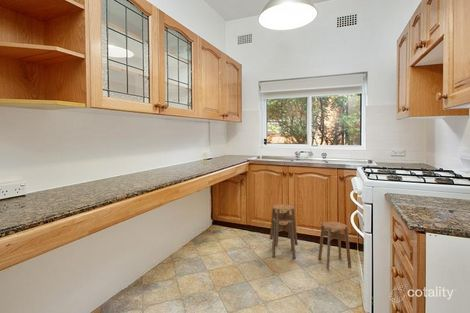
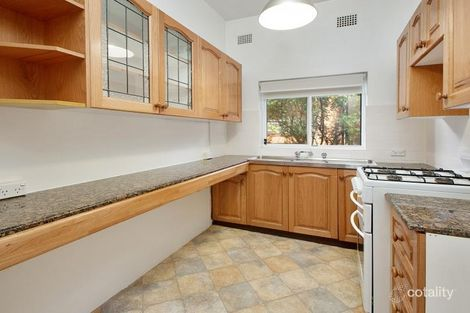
- stool [269,204,352,270]
